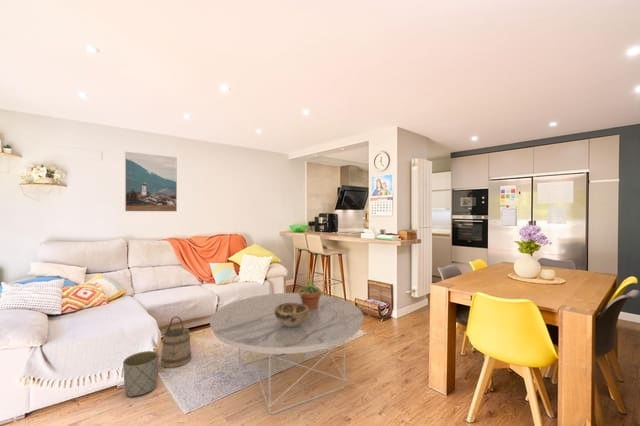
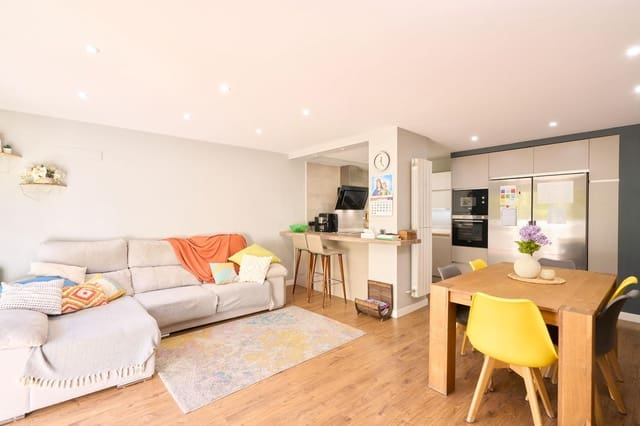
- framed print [124,151,178,213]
- bucket [160,315,192,369]
- potted plant [296,276,324,308]
- planter [122,350,159,398]
- decorative bowl [275,303,308,327]
- coffee table [209,292,365,415]
